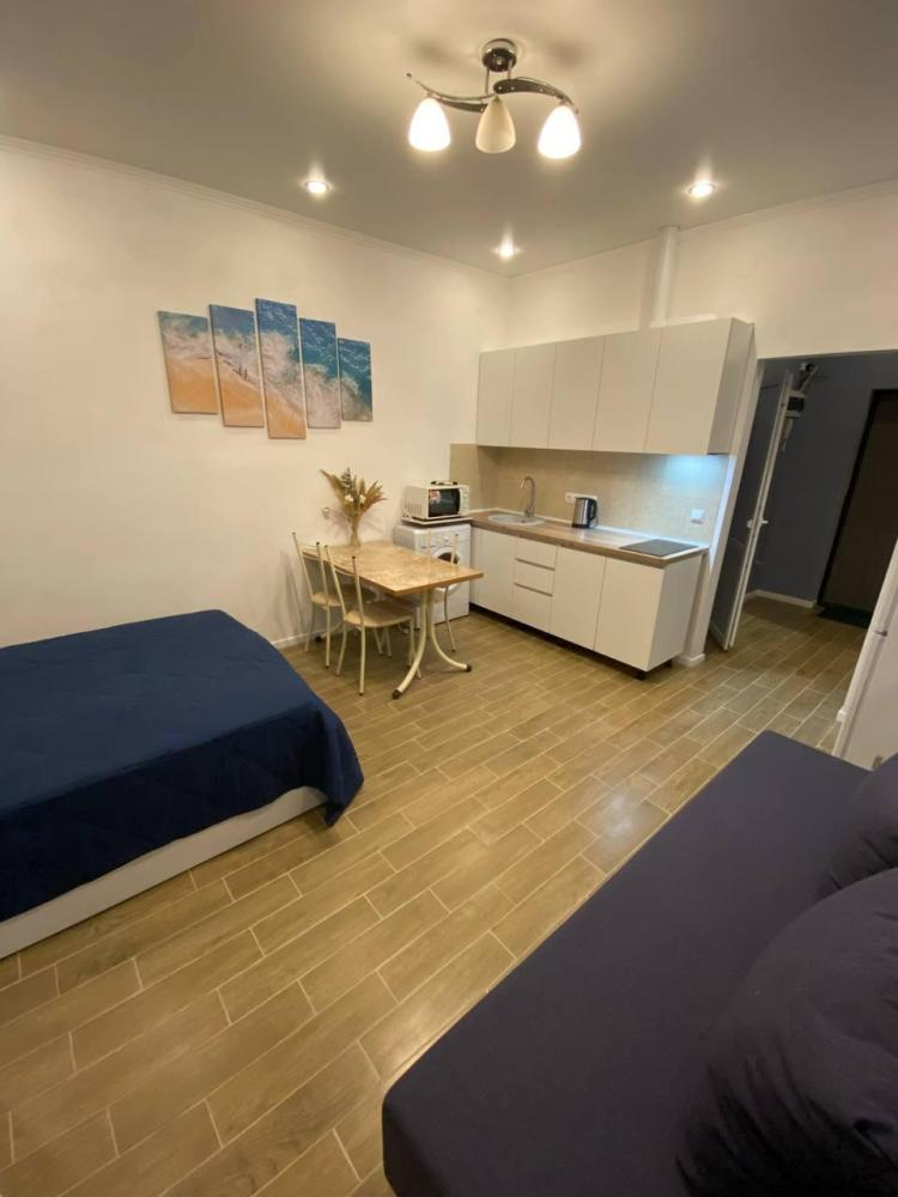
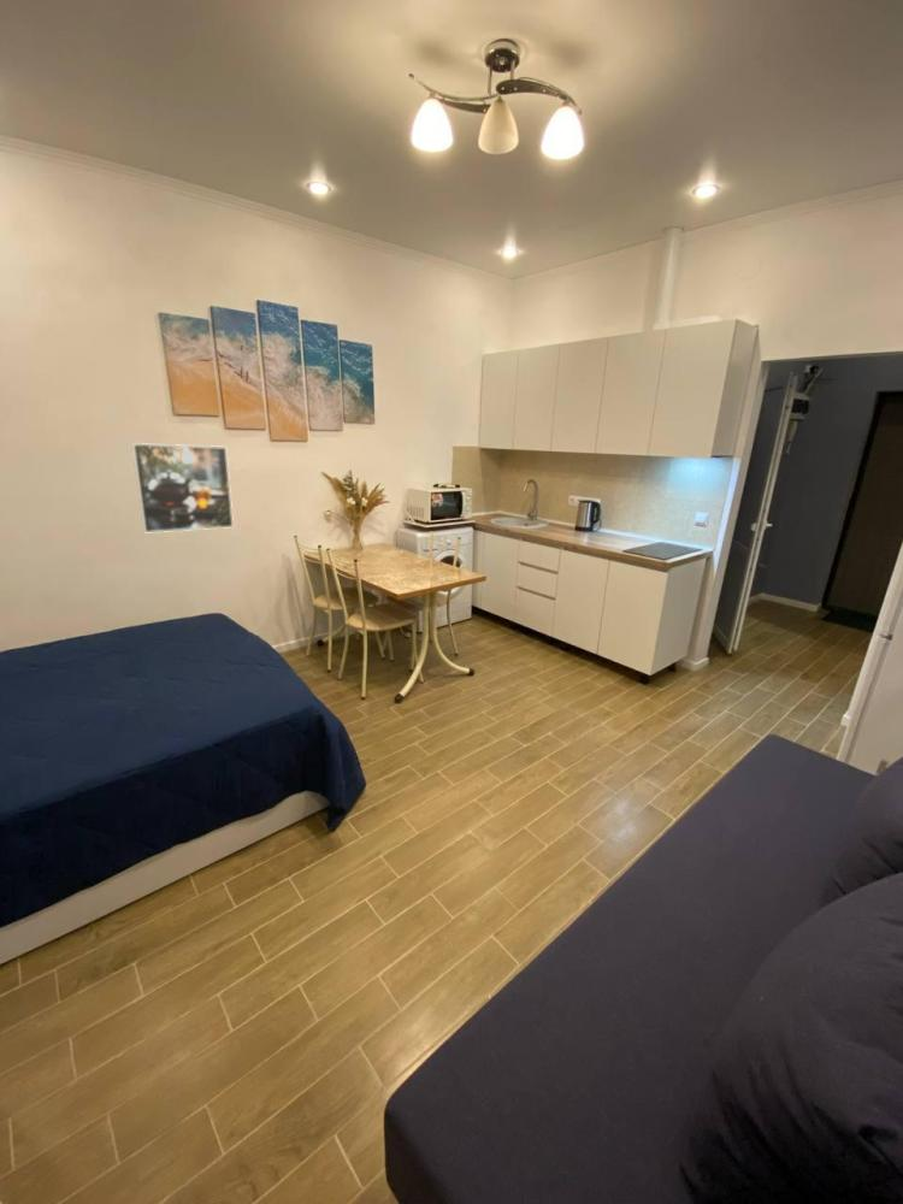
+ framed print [130,442,235,533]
